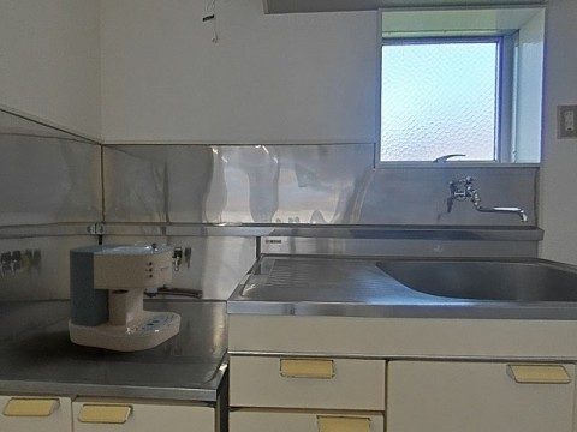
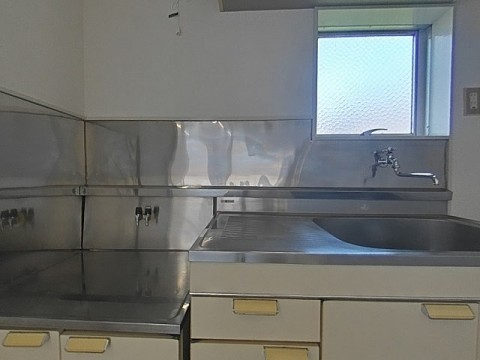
- coffee maker [67,240,203,353]
